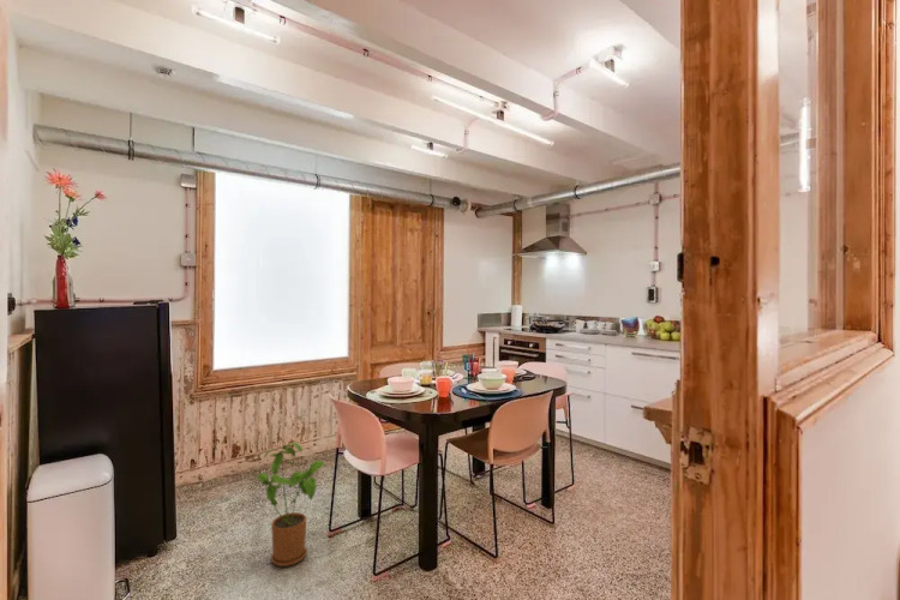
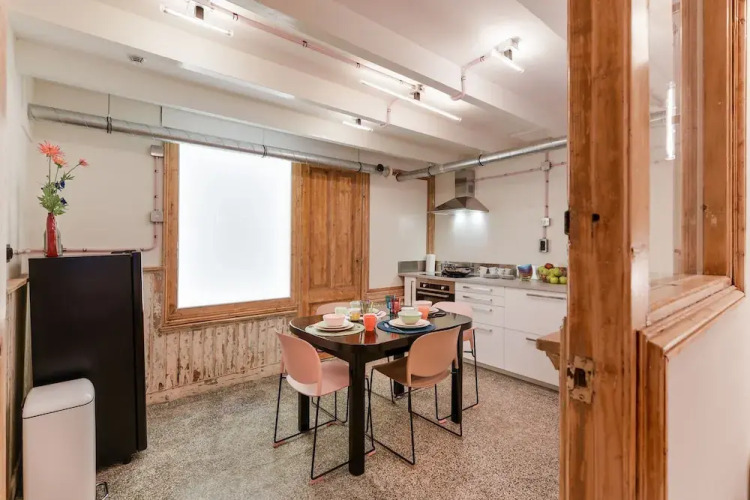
- house plant [256,442,328,568]
